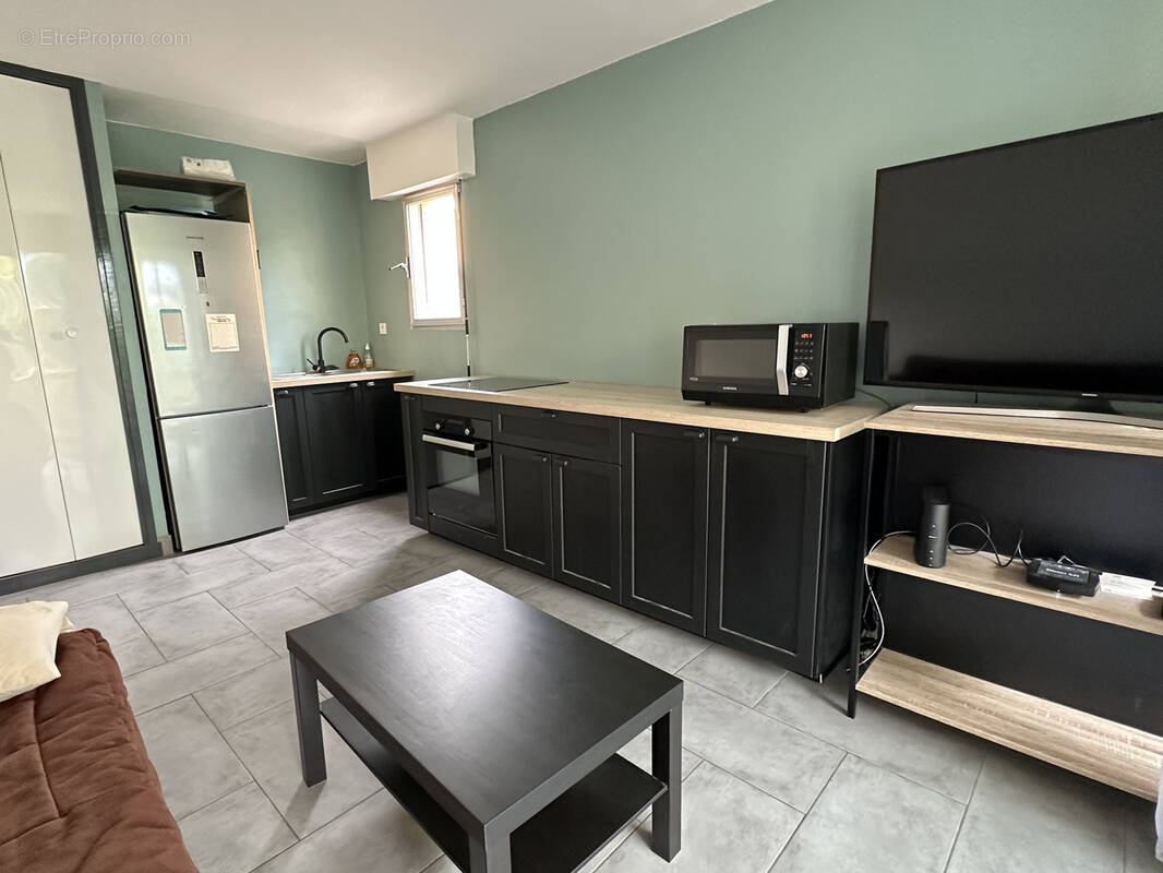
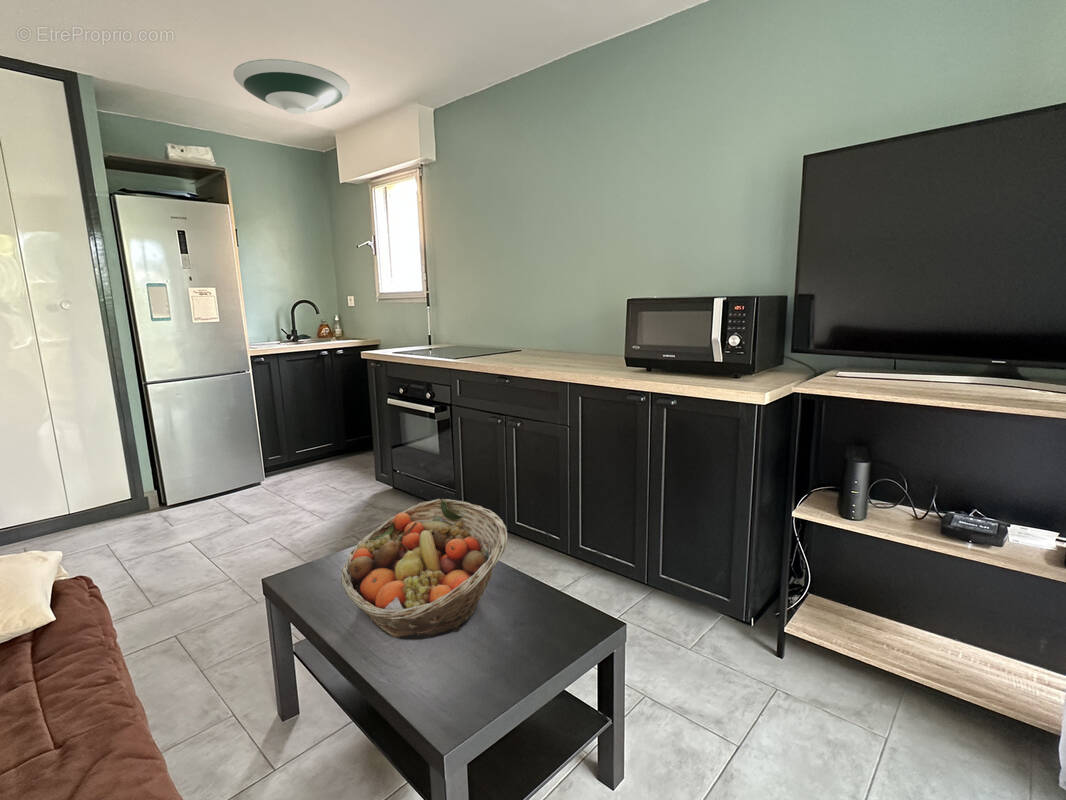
+ fruit basket [340,498,509,640]
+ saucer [232,58,351,116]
